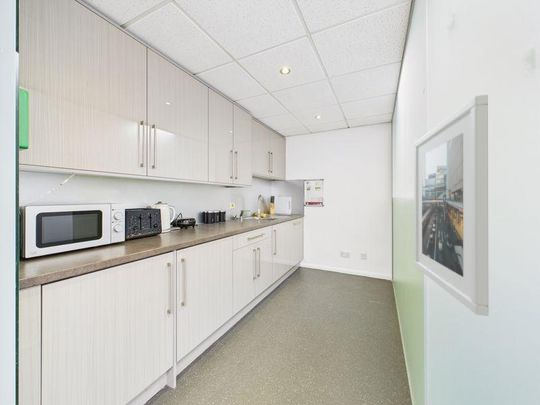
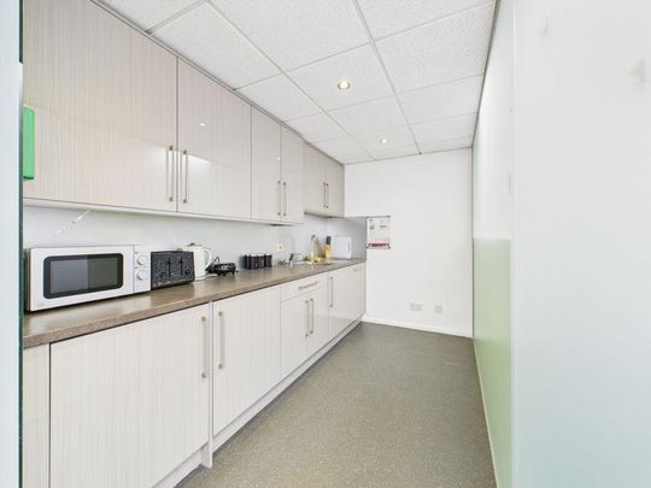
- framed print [413,94,489,317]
